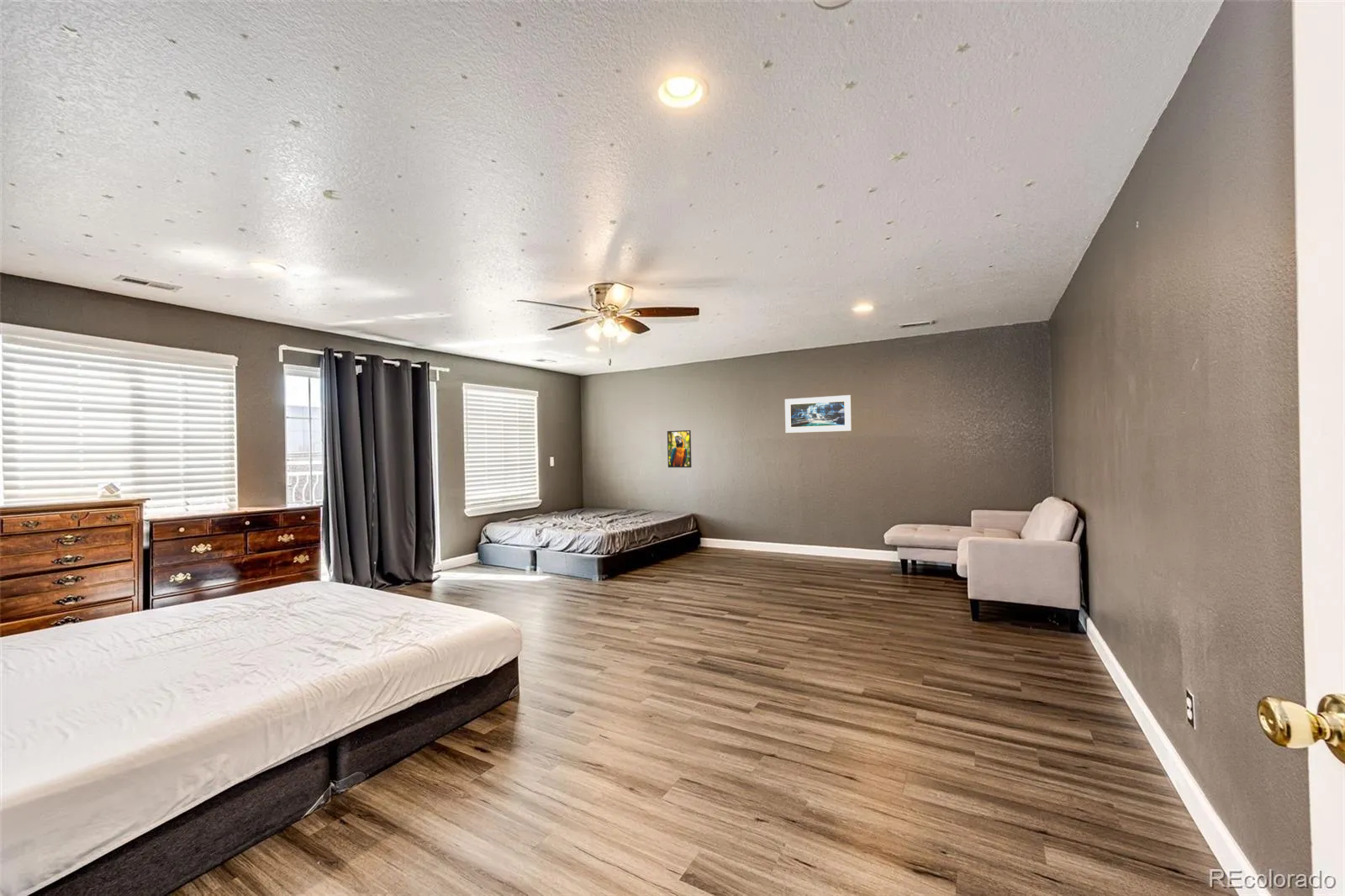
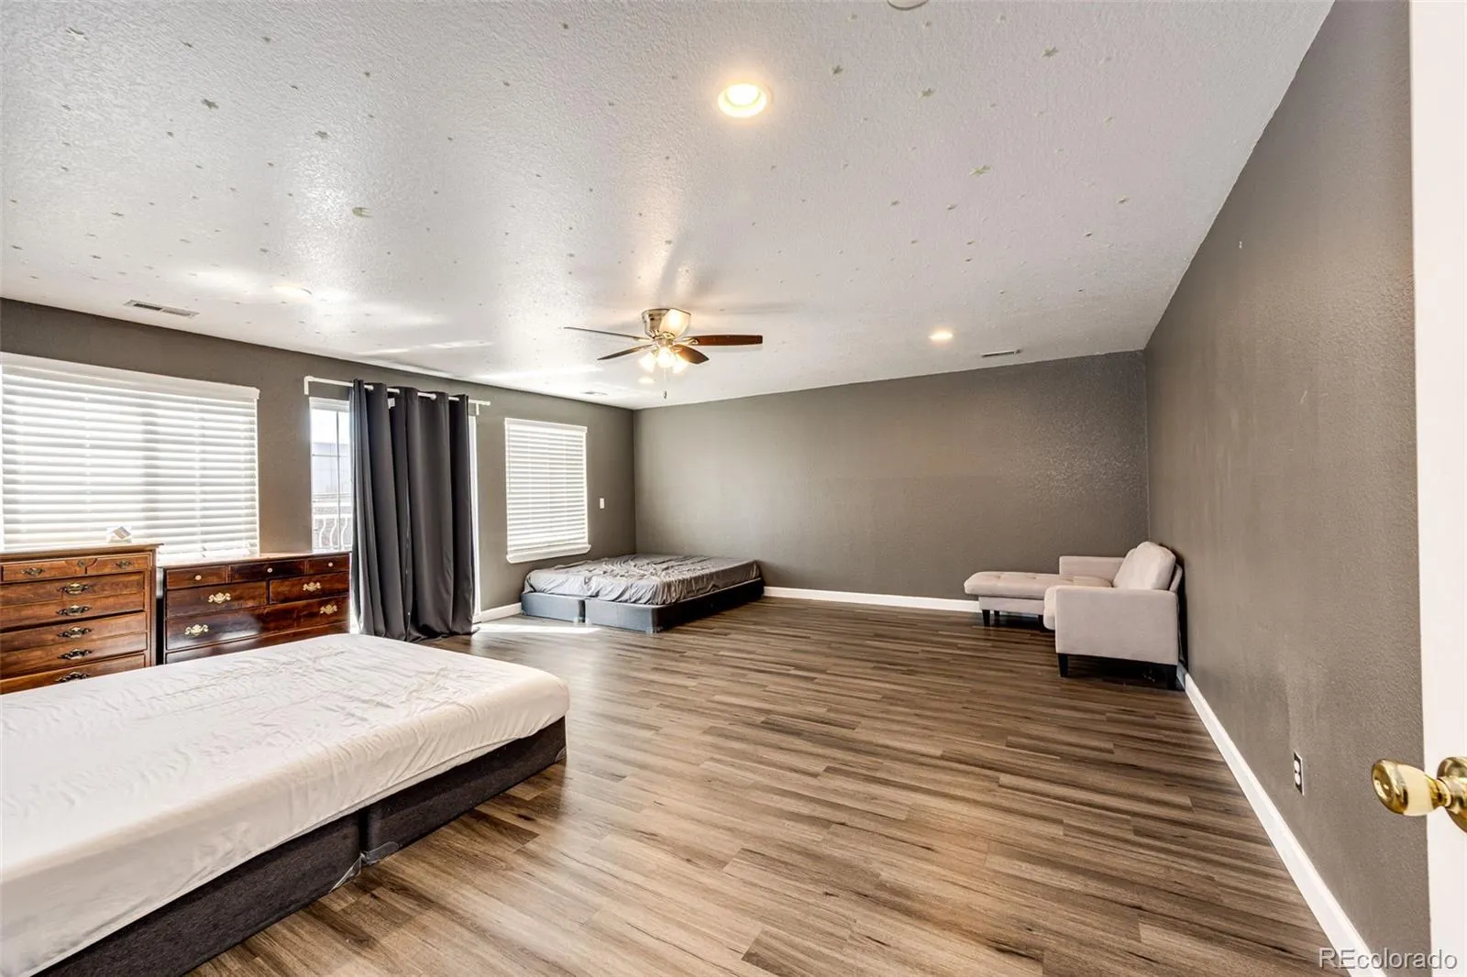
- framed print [667,430,693,468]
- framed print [784,394,852,434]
